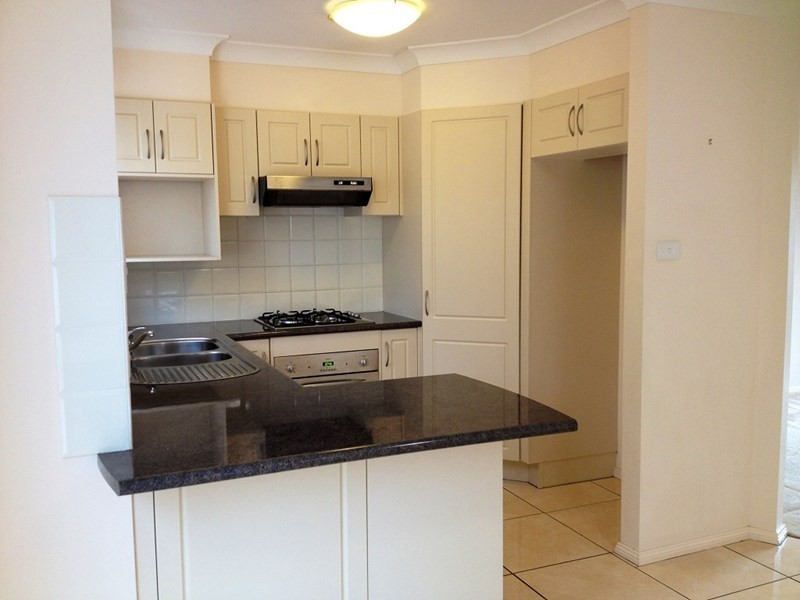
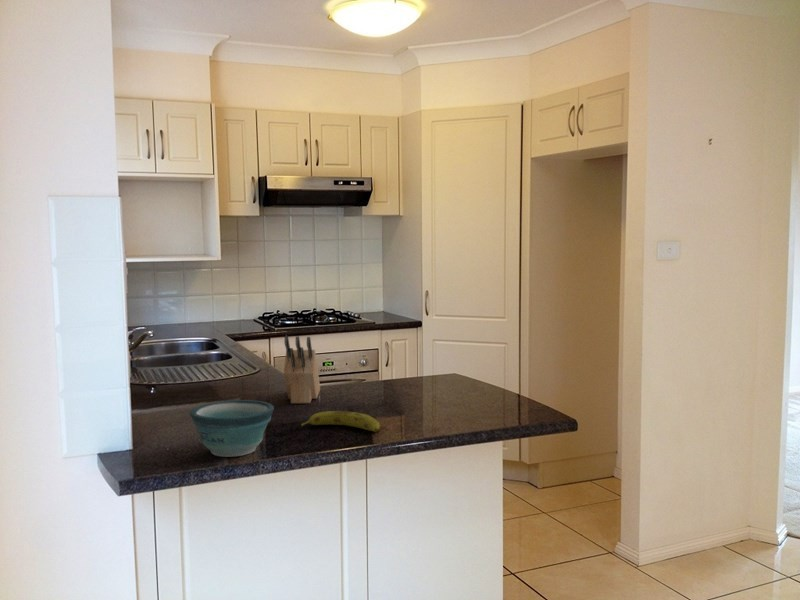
+ bowl [189,399,275,458]
+ knife block [283,335,321,404]
+ fruit [300,410,381,432]
